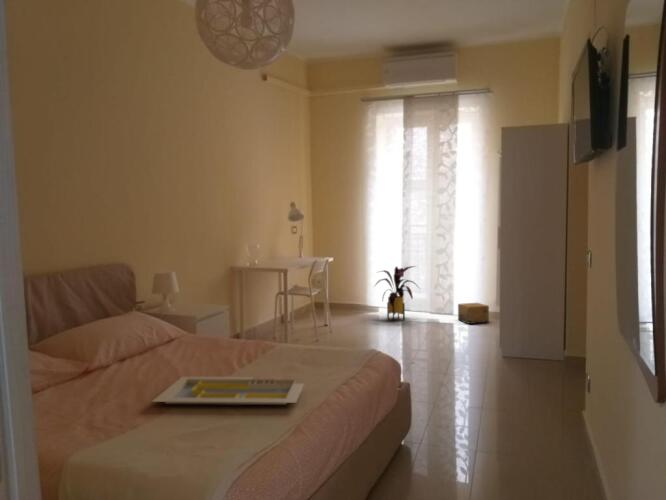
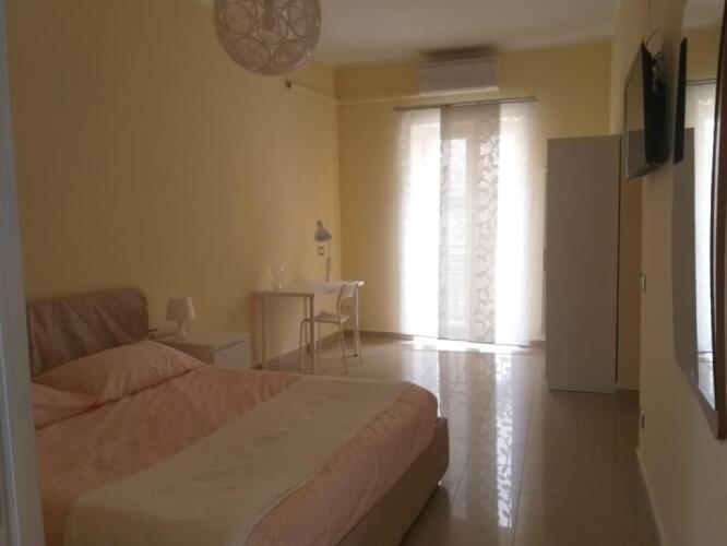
- cardboard box [457,302,490,325]
- serving tray [150,376,305,406]
- house plant [373,265,422,322]
